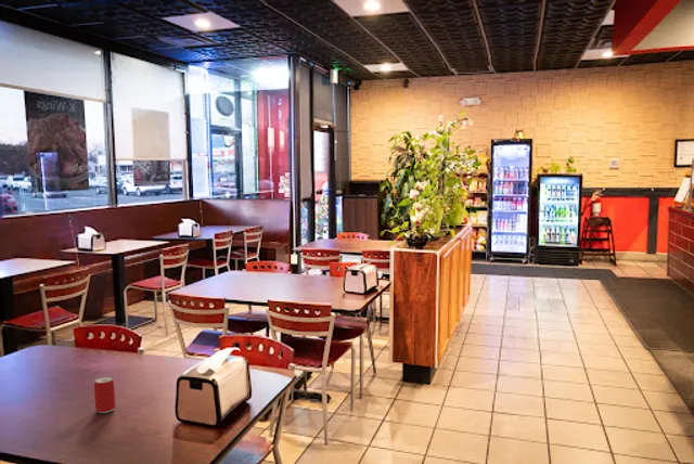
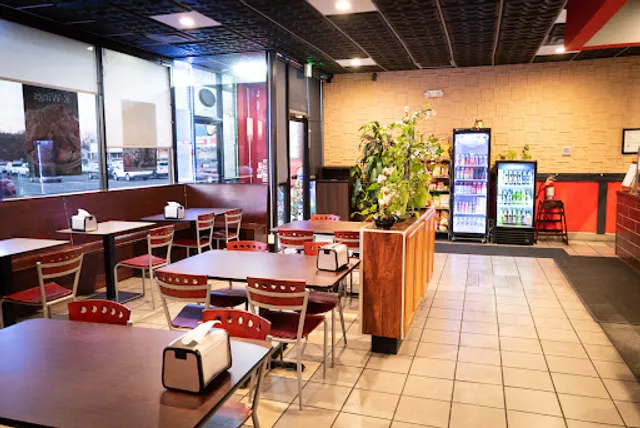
- beer can [93,375,116,414]
